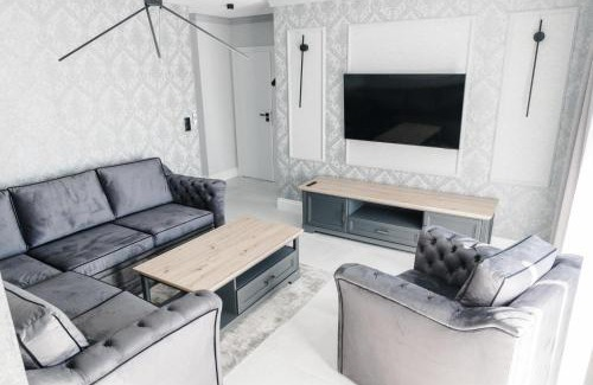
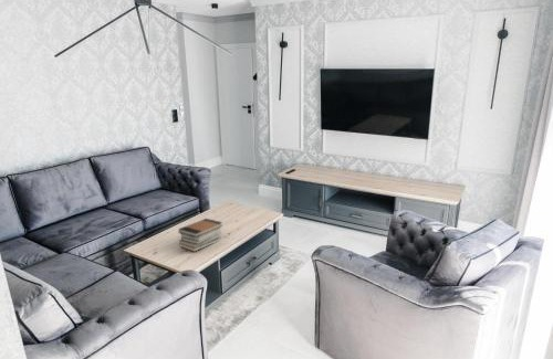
+ book stack [178,218,223,253]
